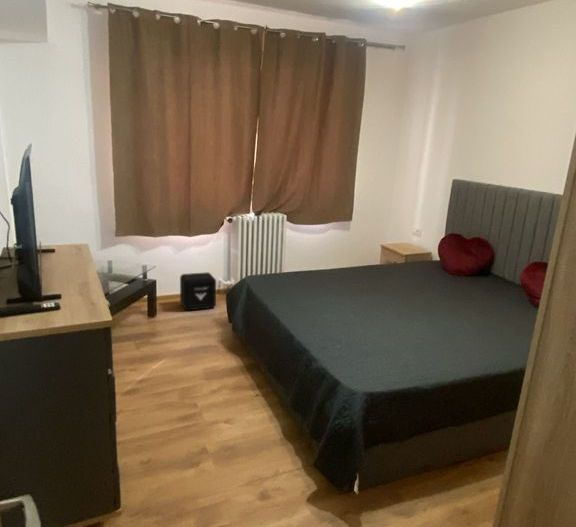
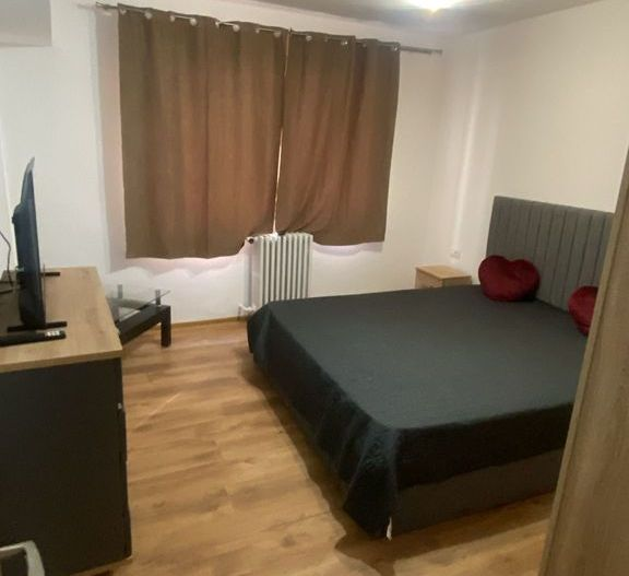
- air purifier [179,271,217,311]
